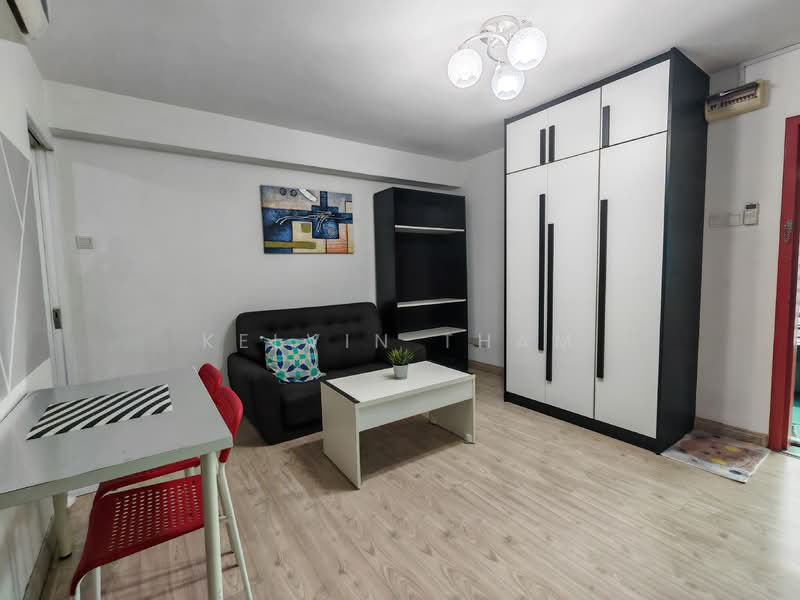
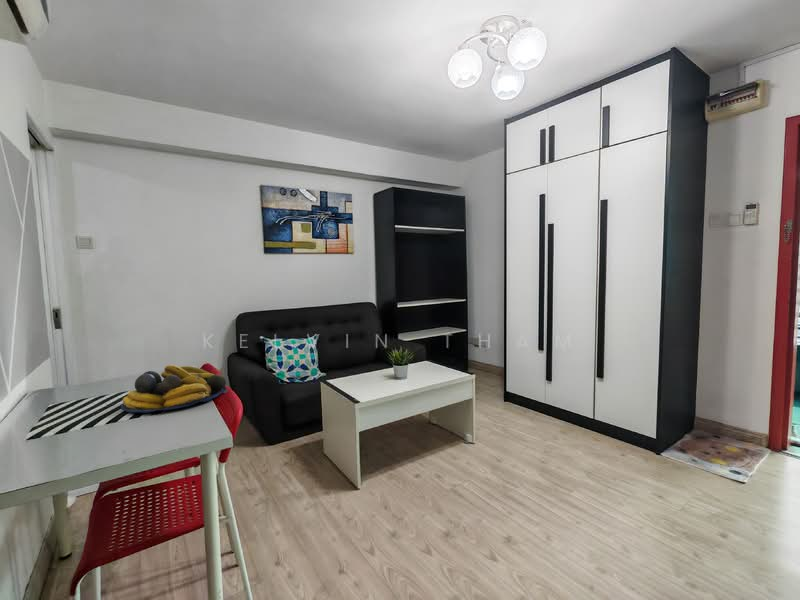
+ fruit bowl [120,364,229,414]
